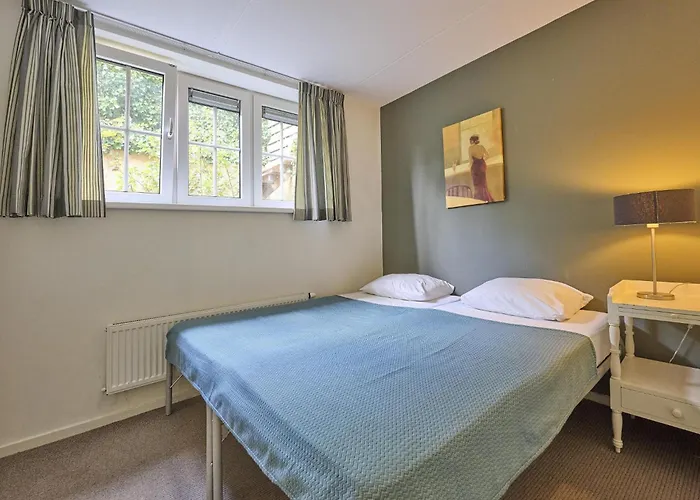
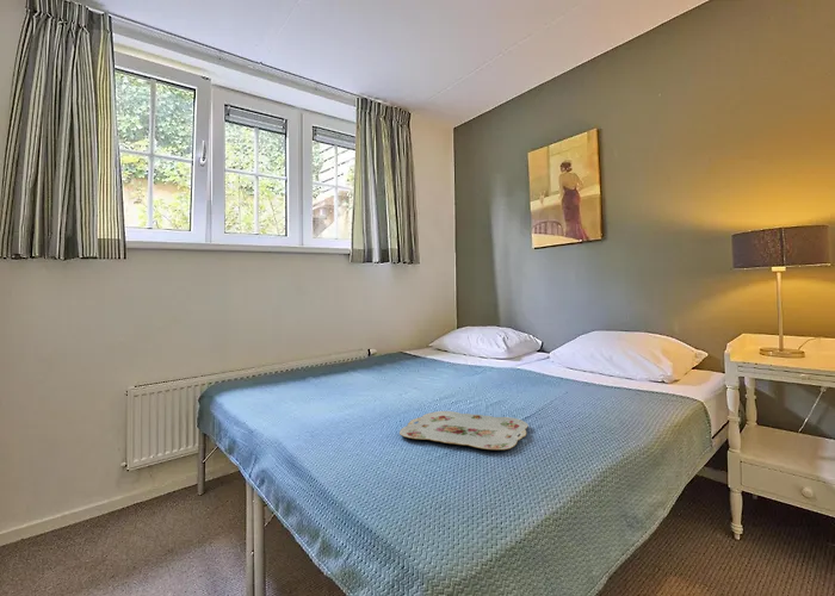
+ serving tray [398,410,530,451]
